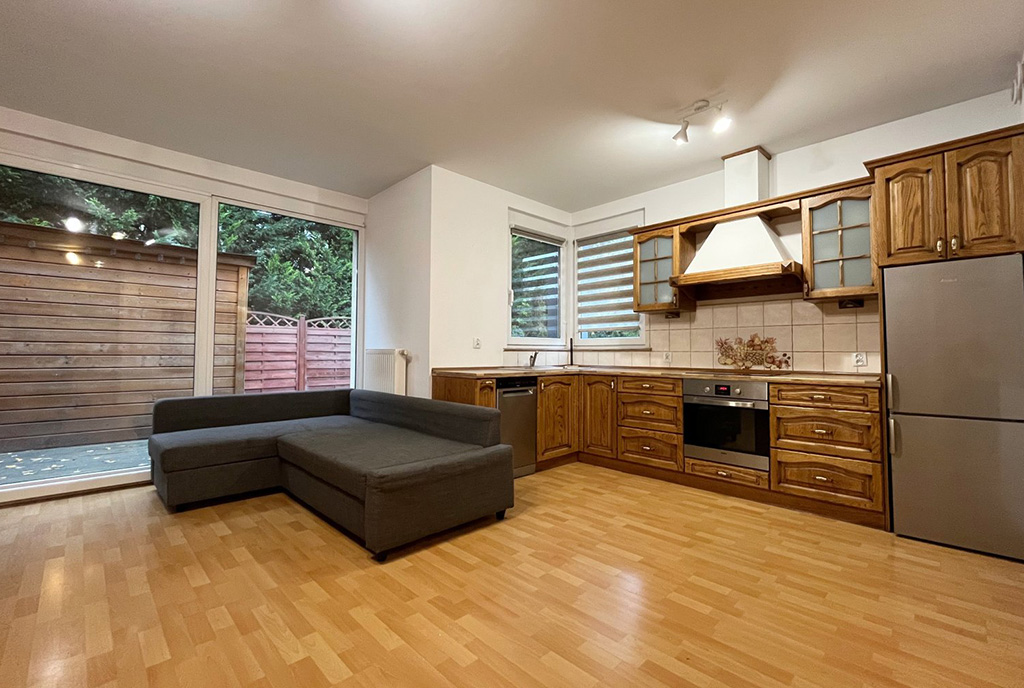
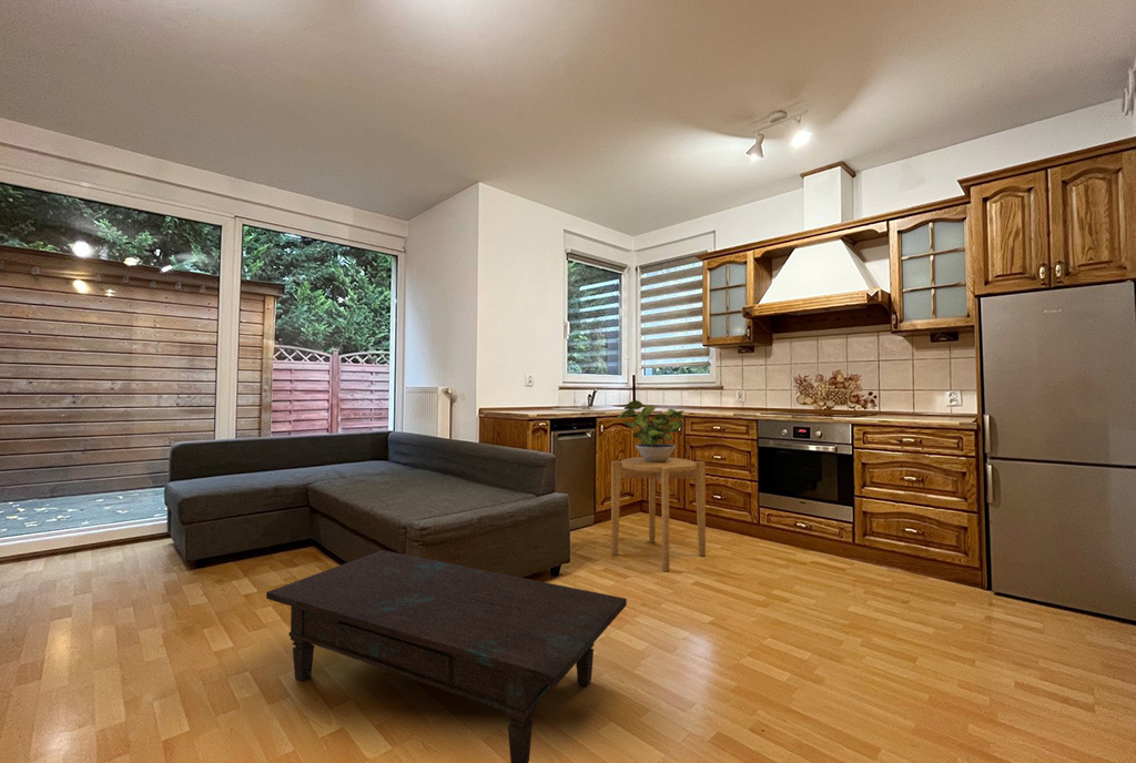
+ coffee table [265,549,628,763]
+ potted plant [616,399,686,462]
+ side table [610,456,707,572]
